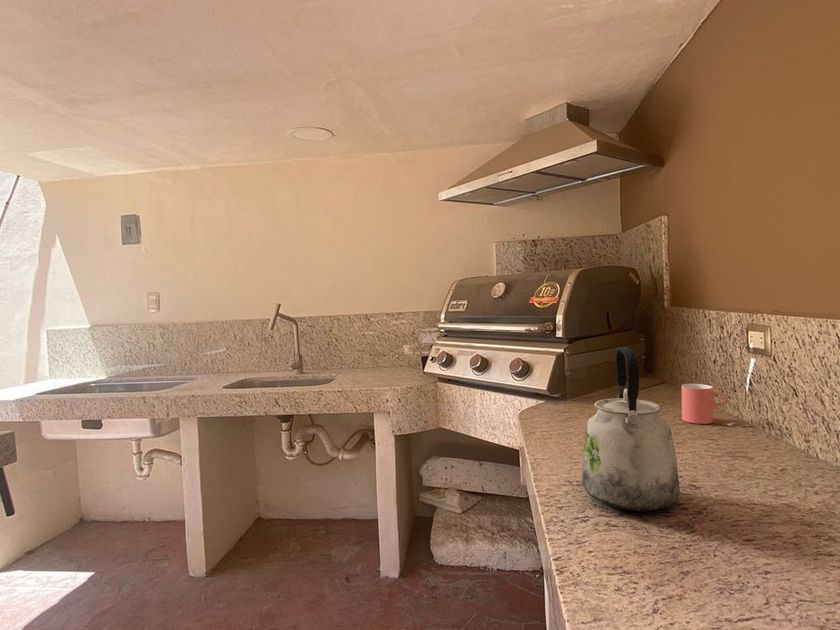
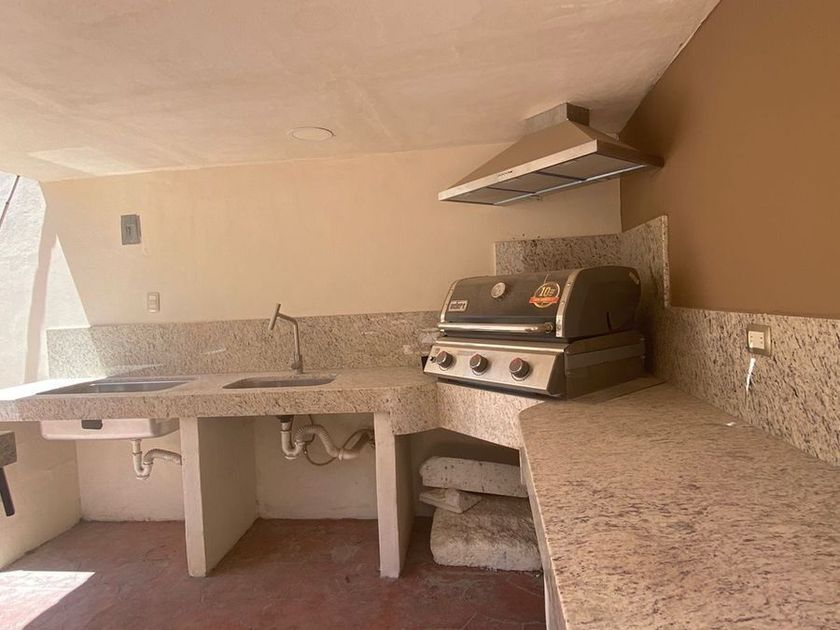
- cup [681,383,729,425]
- kettle [581,346,681,512]
